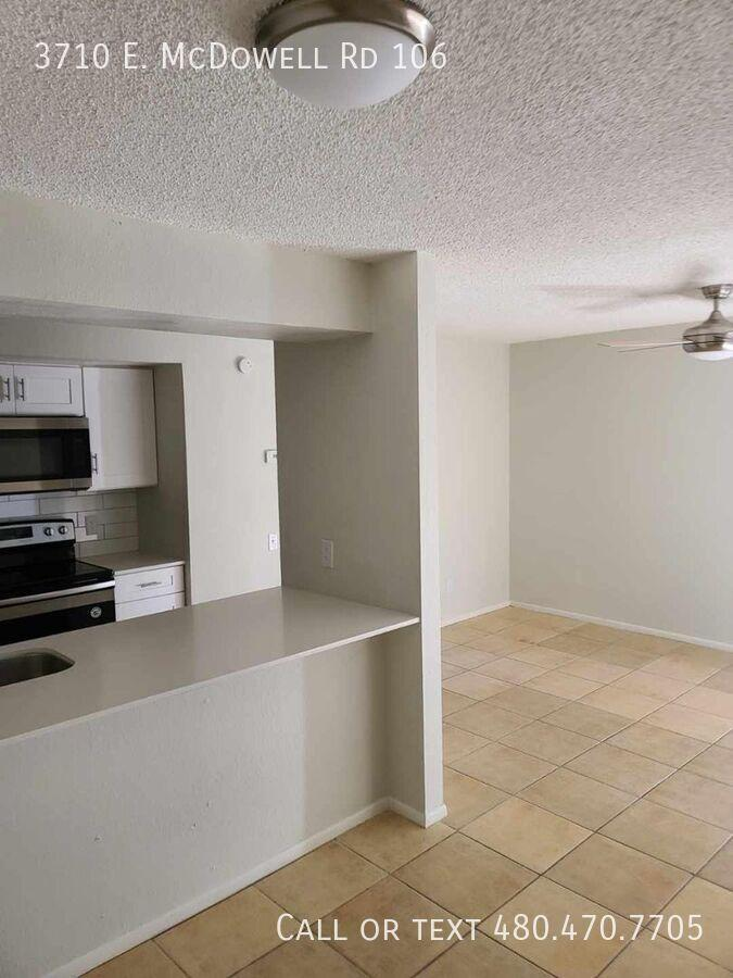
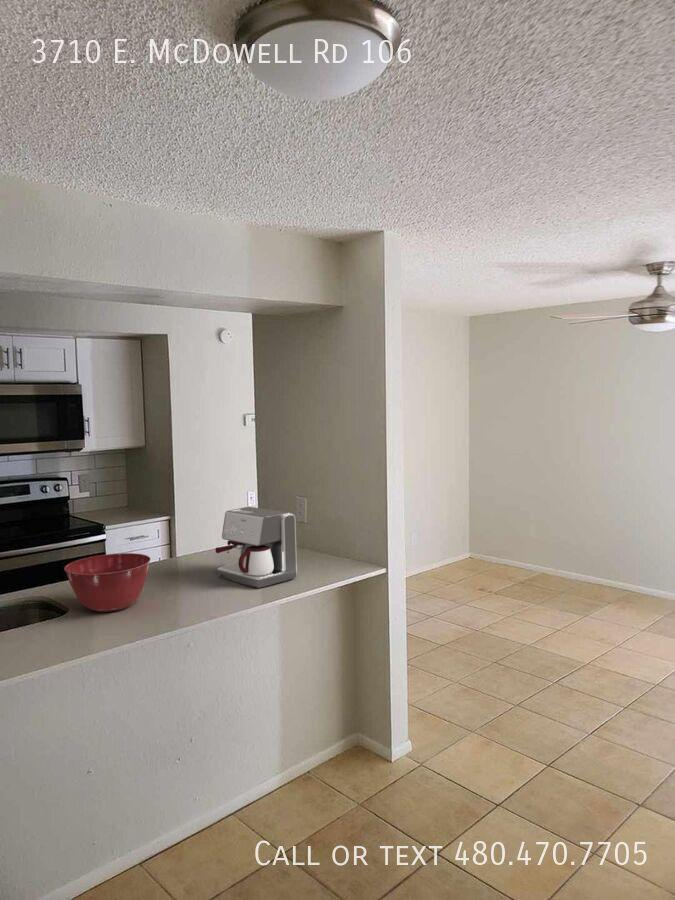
+ mixing bowl [63,552,152,613]
+ coffee maker [214,506,298,589]
